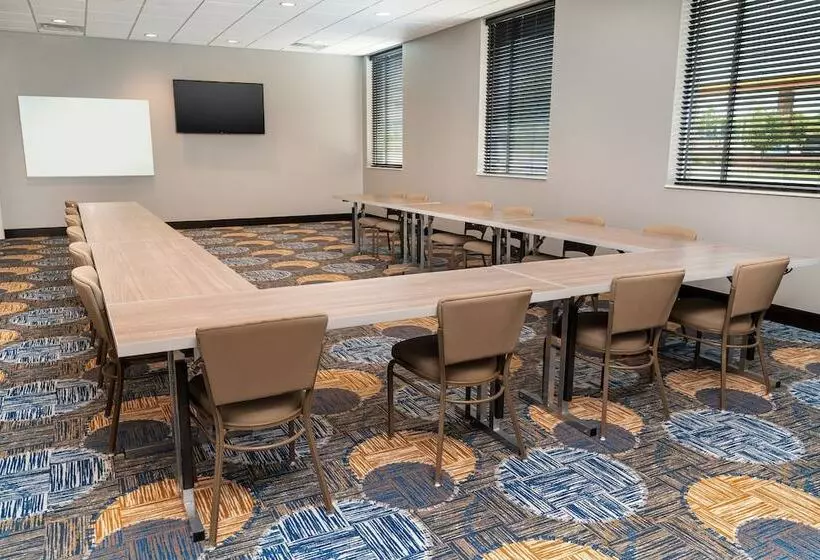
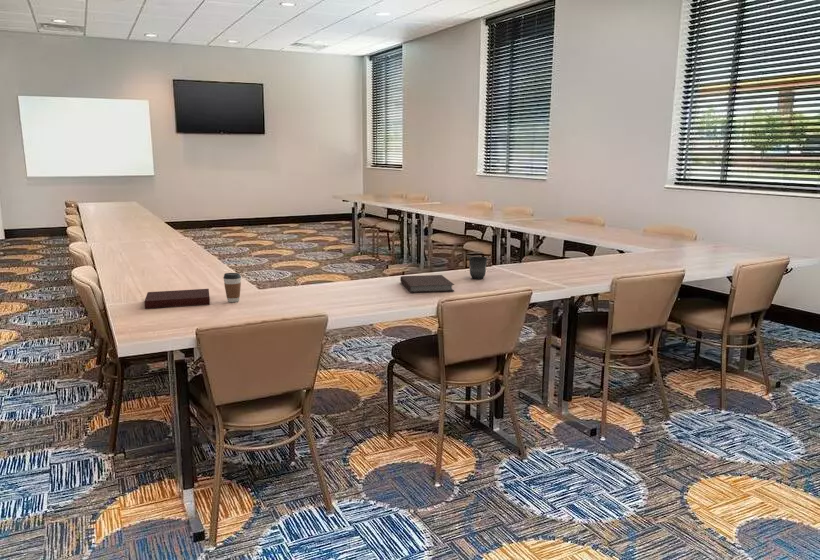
+ mug [468,256,488,280]
+ coffee cup [222,272,242,303]
+ notebook [399,274,455,293]
+ notebook [143,288,211,310]
